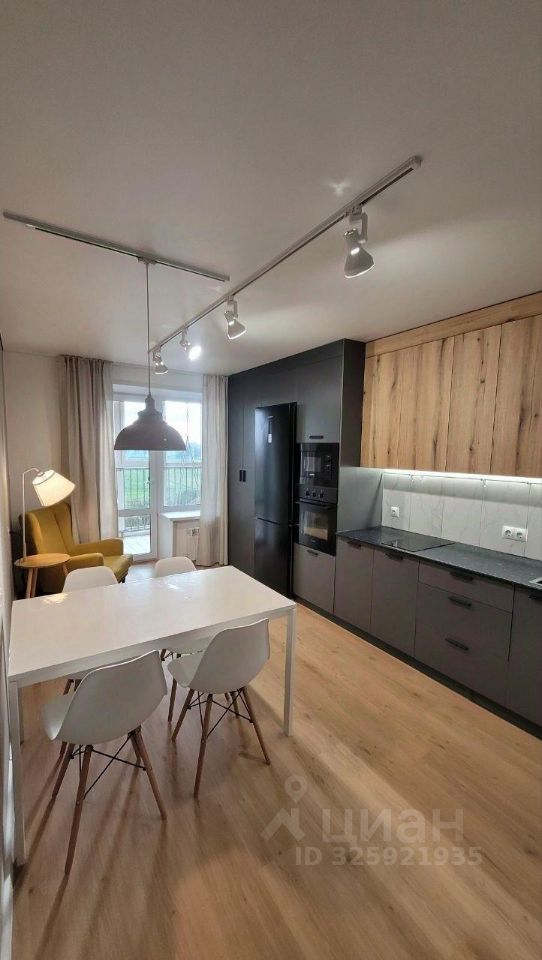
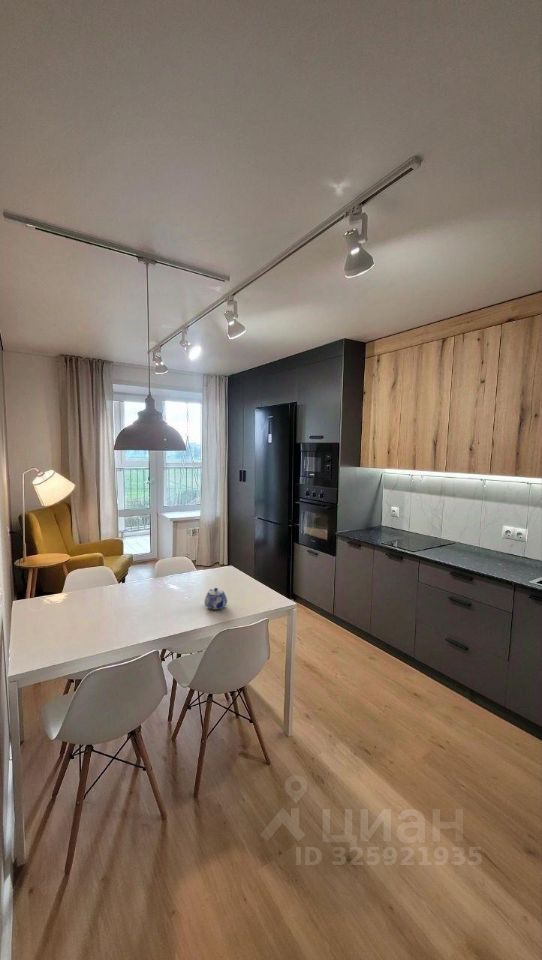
+ teapot [203,587,228,611]
